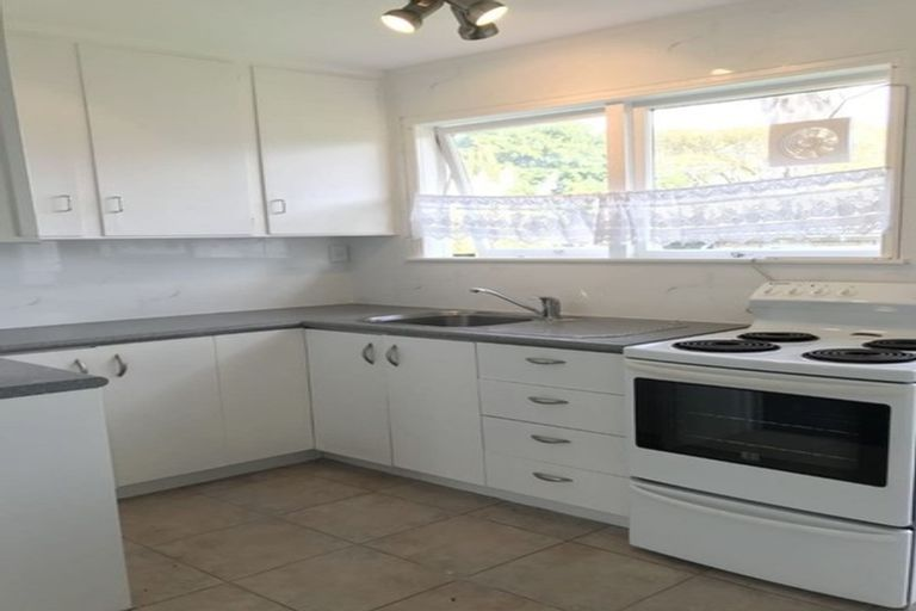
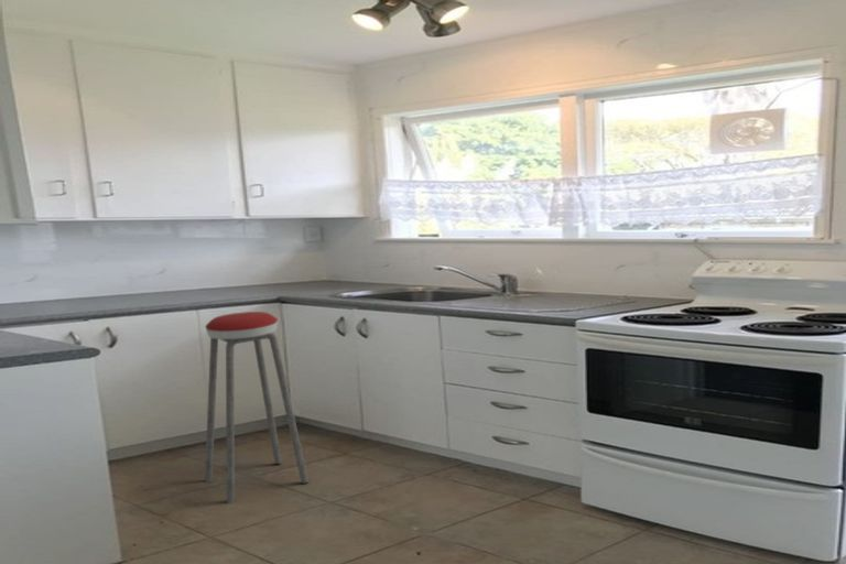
+ music stool [204,311,310,505]
